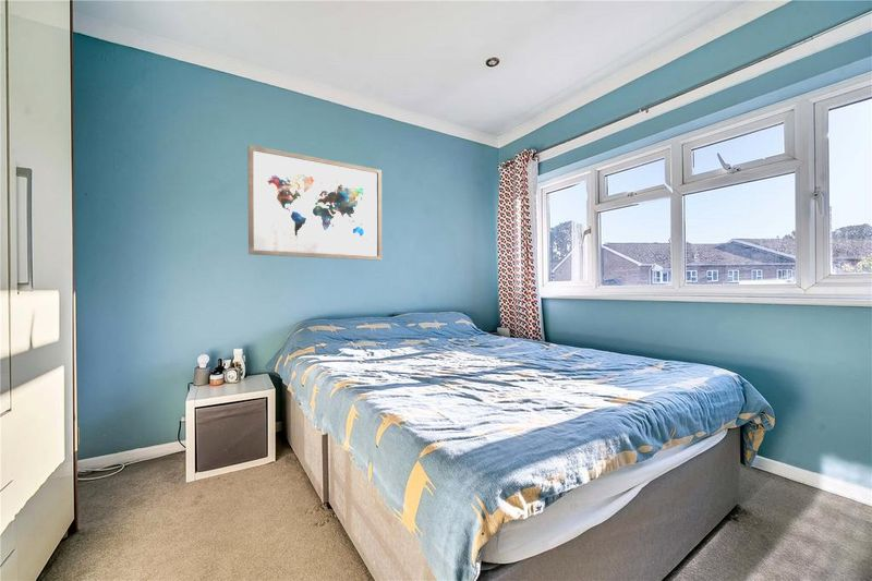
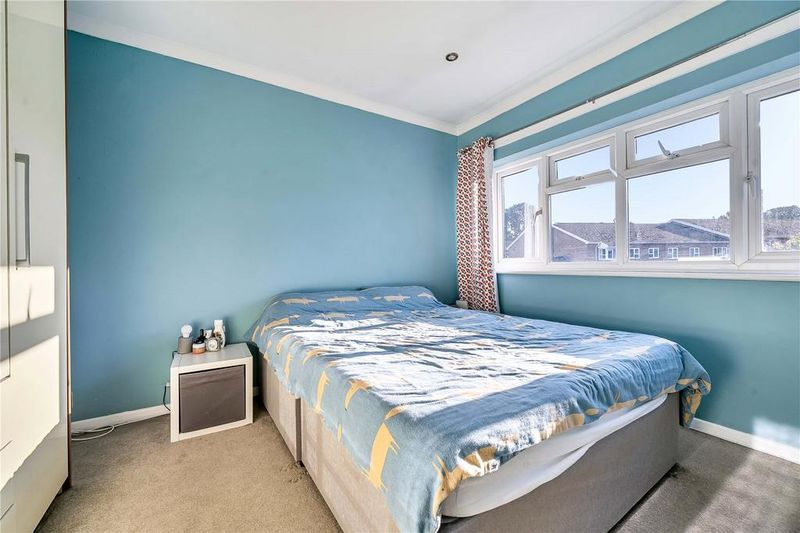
- wall art [247,144,383,262]
